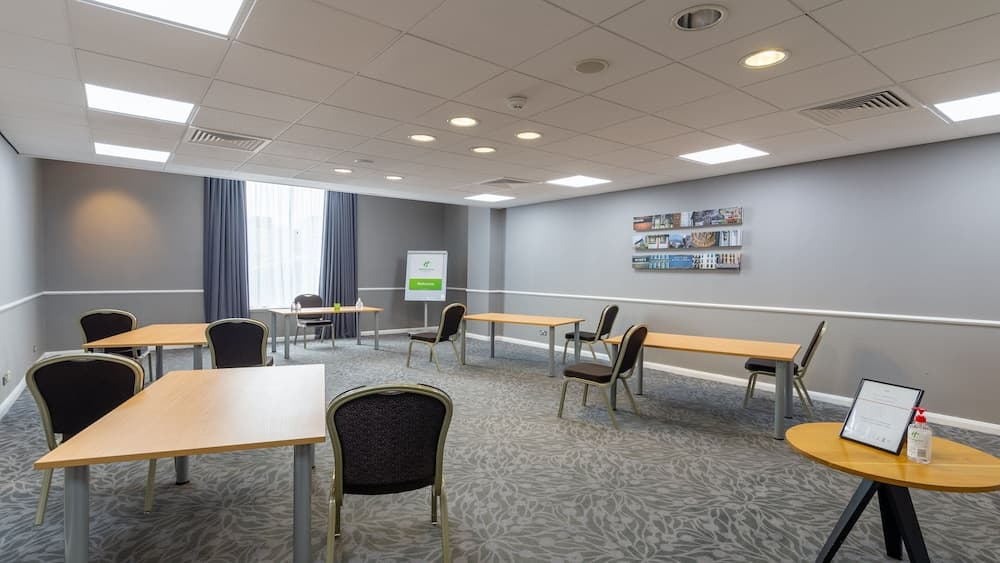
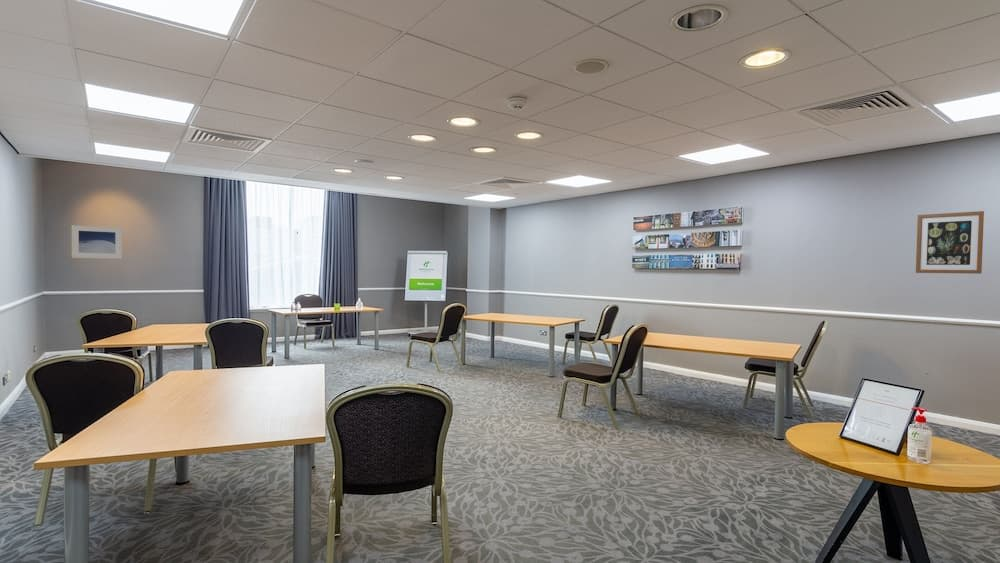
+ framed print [71,224,123,260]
+ wall art [915,210,985,275]
